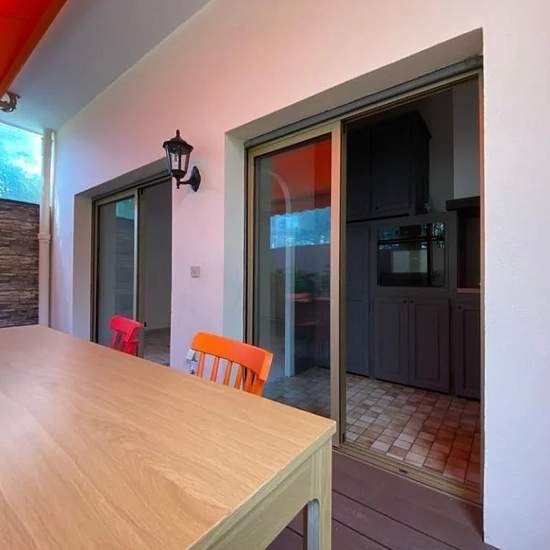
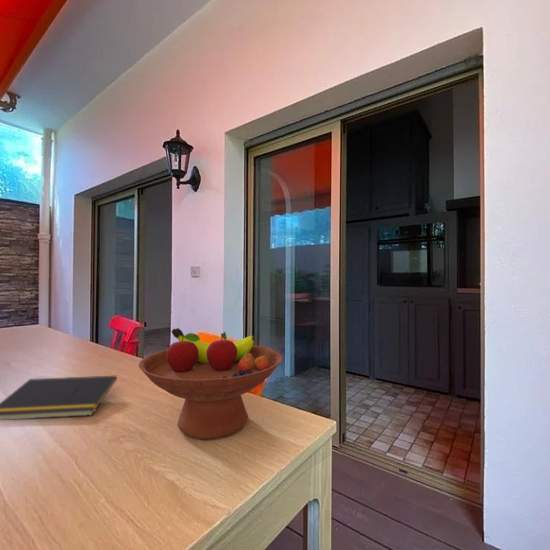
+ notepad [0,375,118,421]
+ fruit bowl [138,327,283,441]
